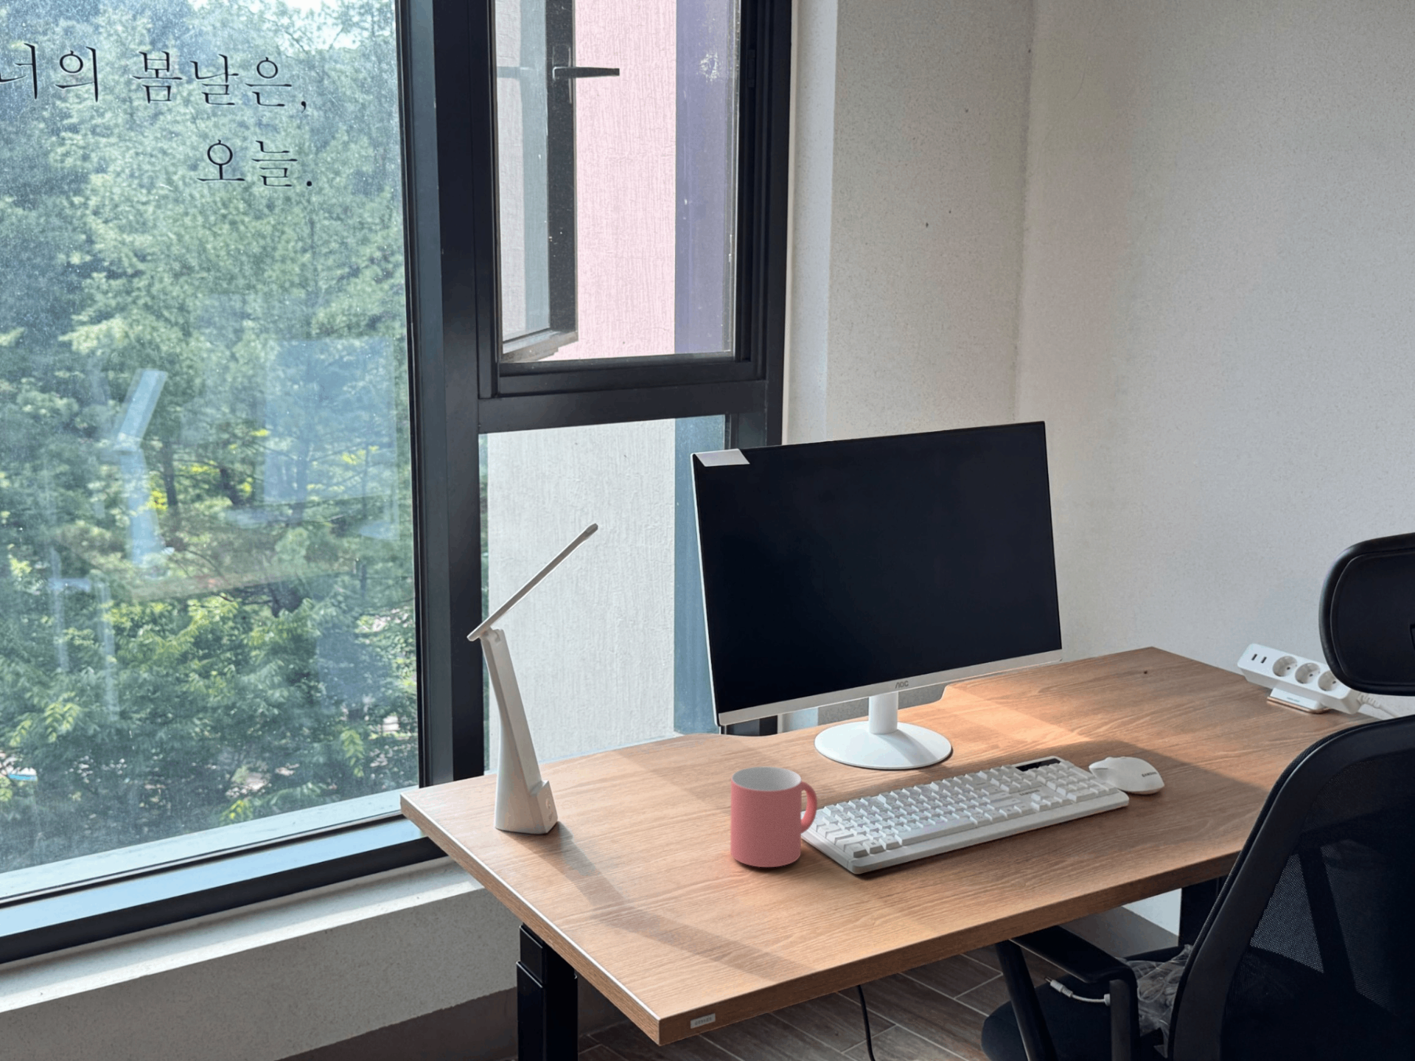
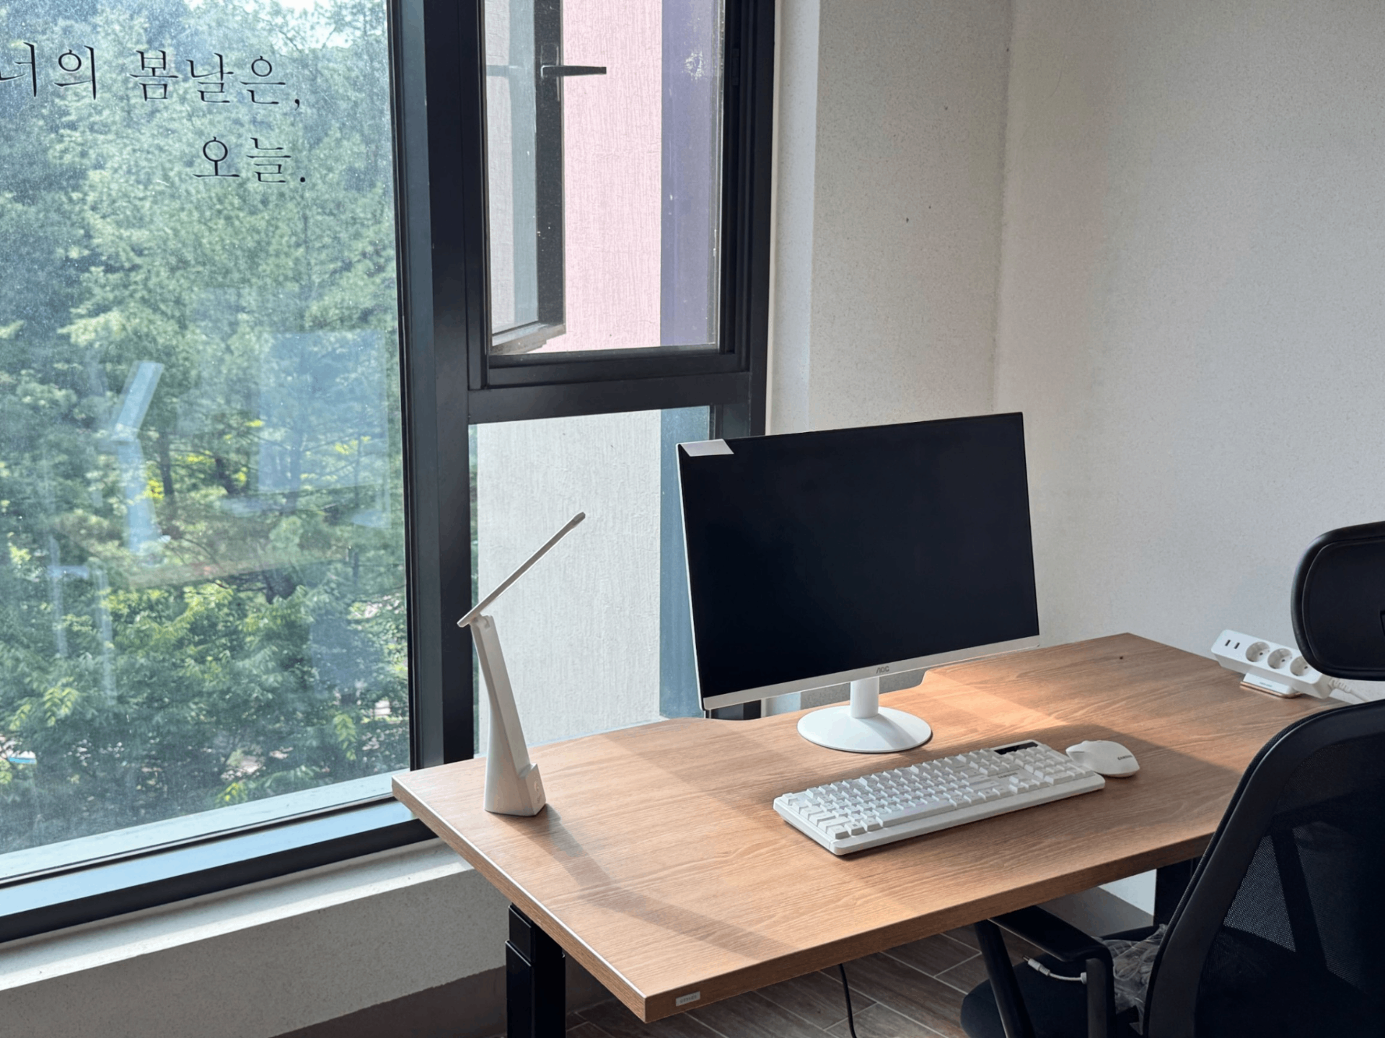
- mug [730,766,818,868]
